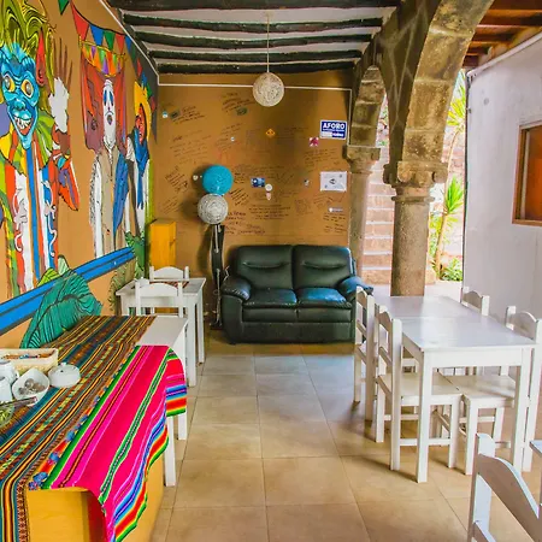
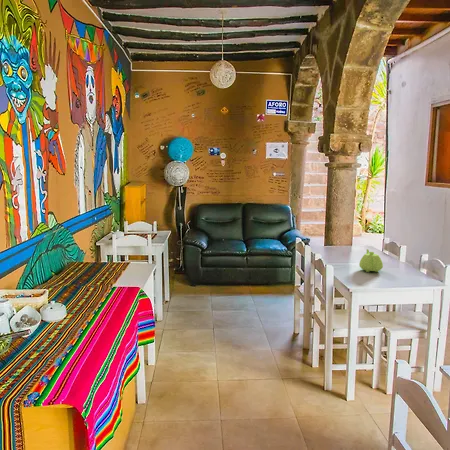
+ teapot [358,248,384,273]
